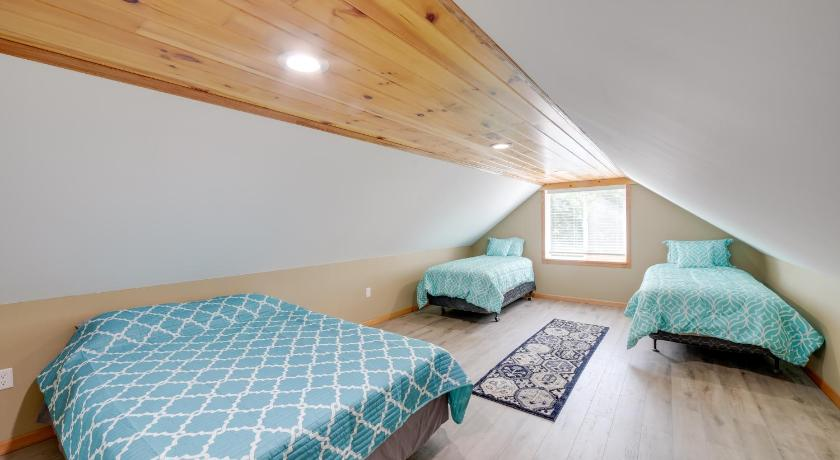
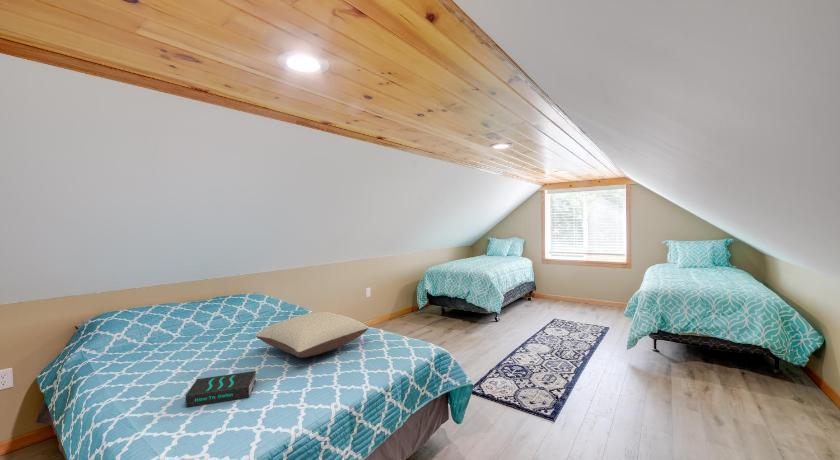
+ pillow [254,310,370,359]
+ book [184,370,257,408]
